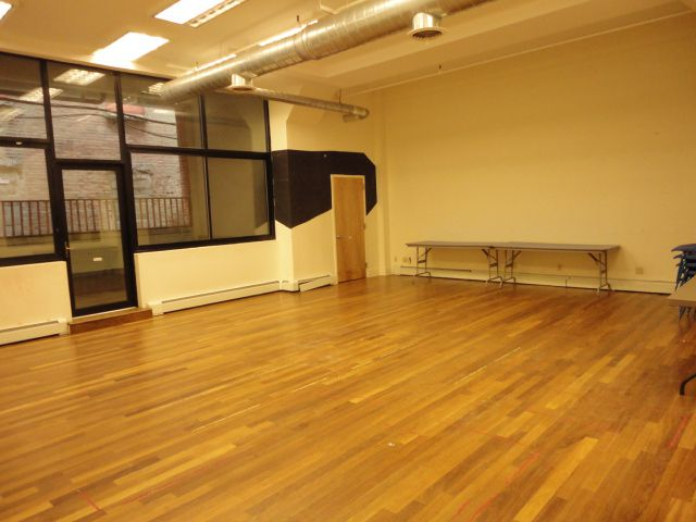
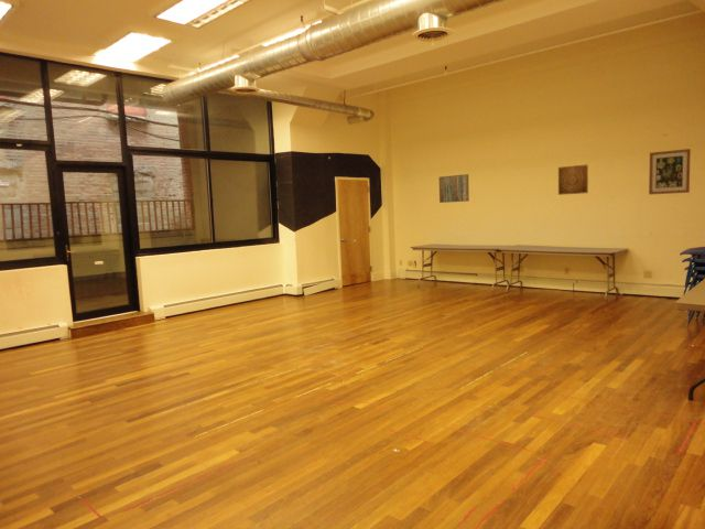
+ wall art [438,173,470,204]
+ wall art [557,163,589,196]
+ wall art [648,148,692,195]
